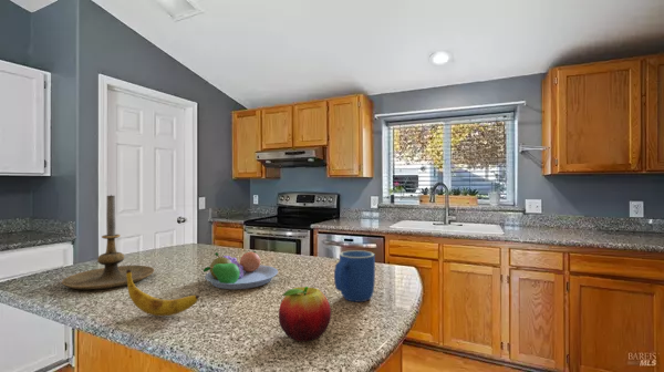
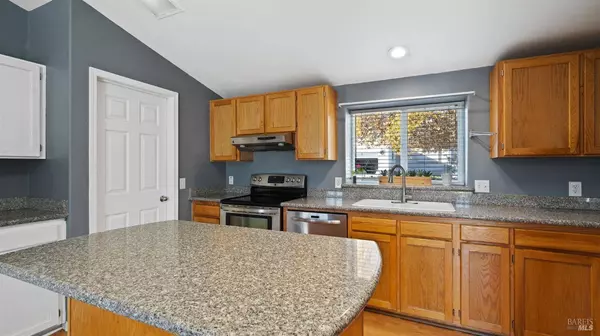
- fruit bowl [203,250,279,290]
- fruit [278,286,332,342]
- banana [126,270,200,318]
- candle holder [61,194,155,290]
- mug [333,249,376,303]
